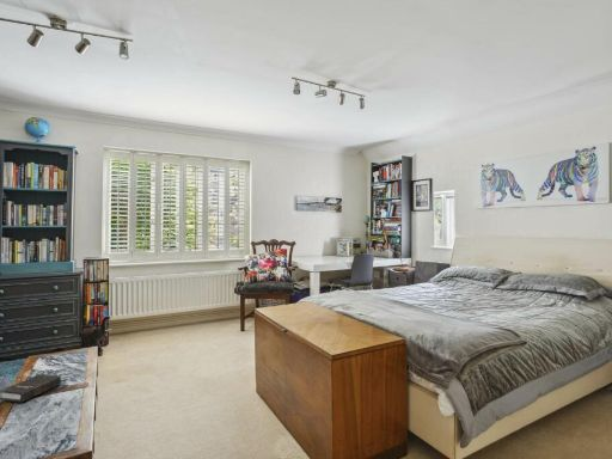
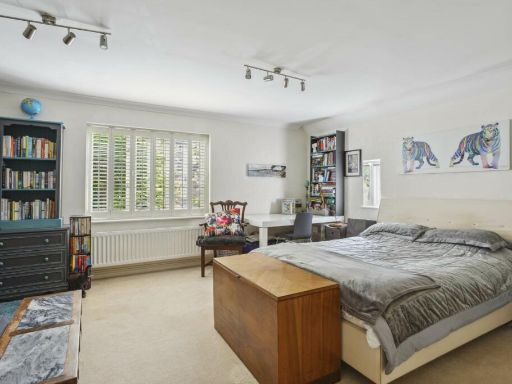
- hardback book [0,373,62,404]
